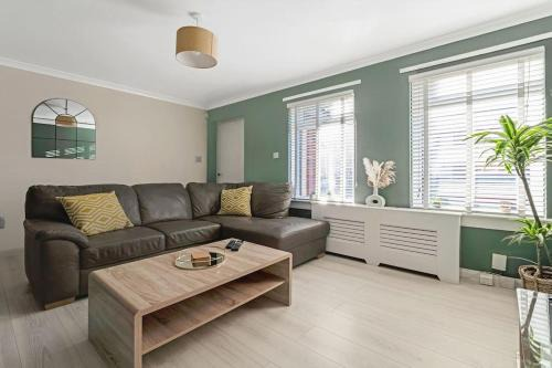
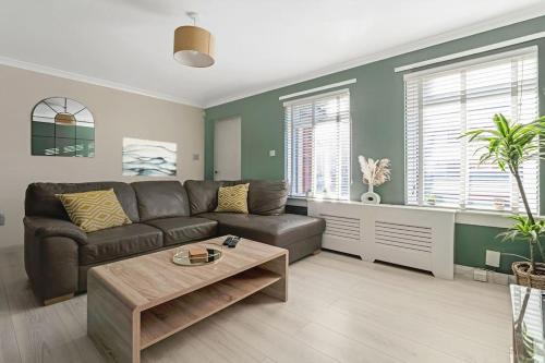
+ wall art [121,136,178,178]
